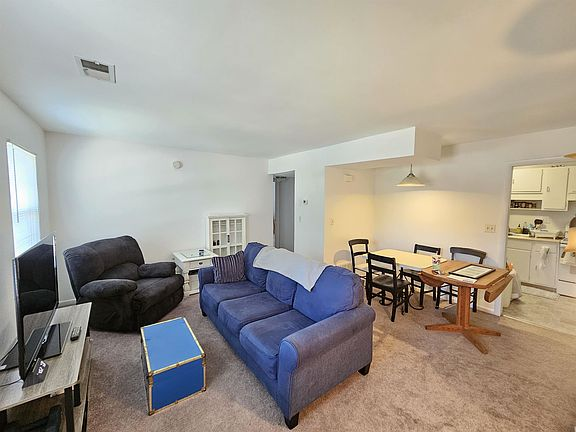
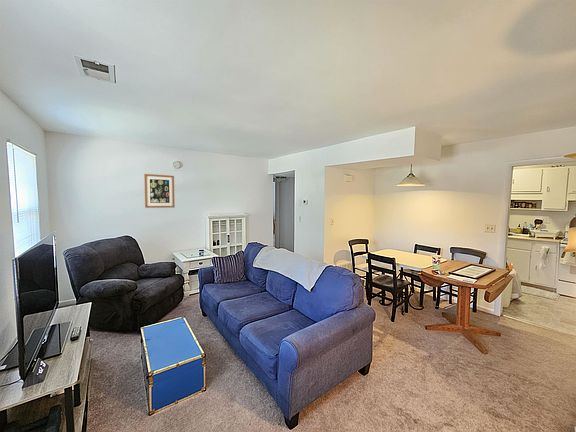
+ wall art [143,173,176,209]
